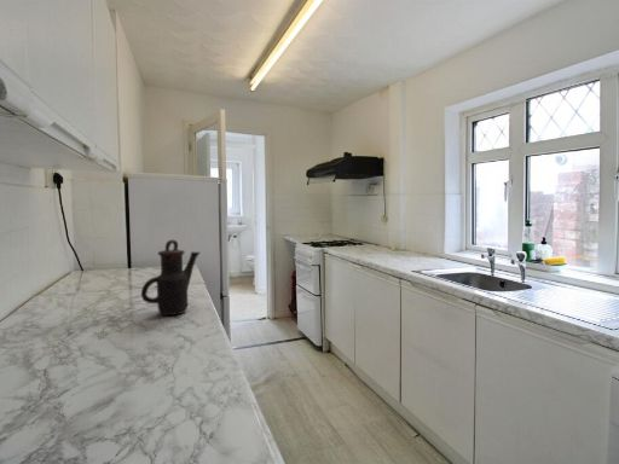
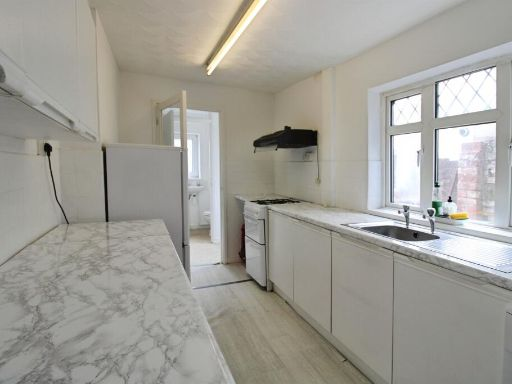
- teapot [140,239,201,317]
